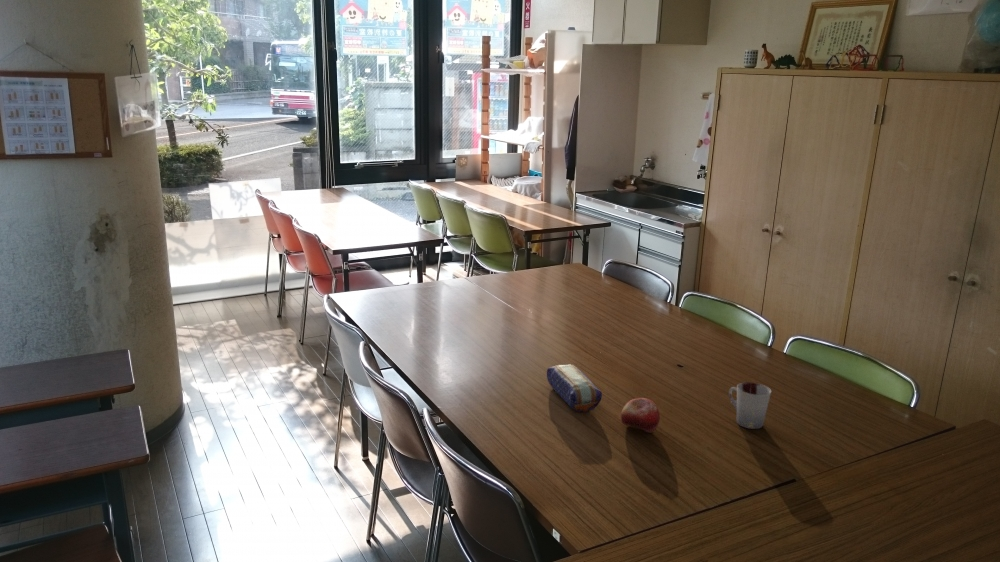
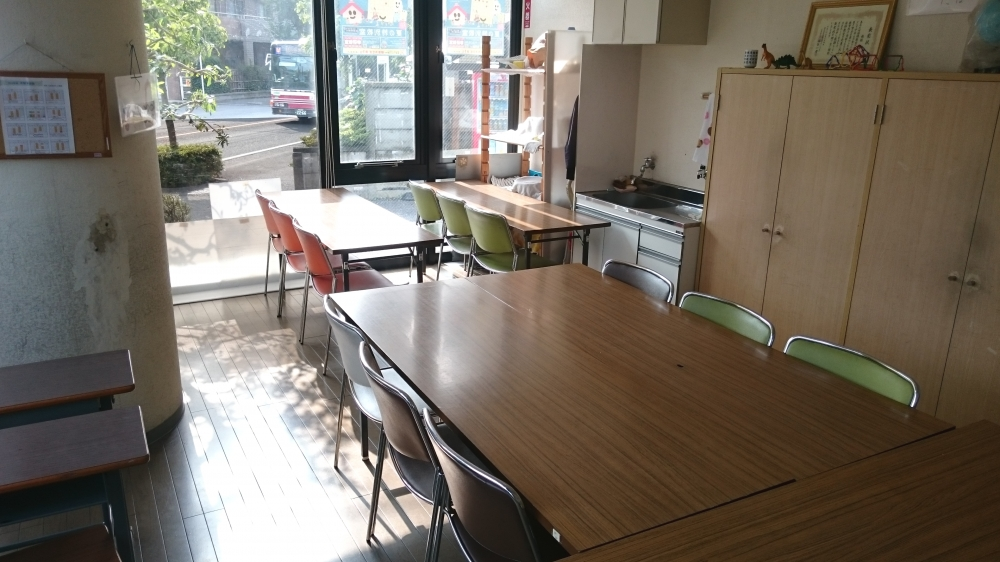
- cup [728,381,772,430]
- pencil case [546,363,603,413]
- fruit [620,397,661,434]
